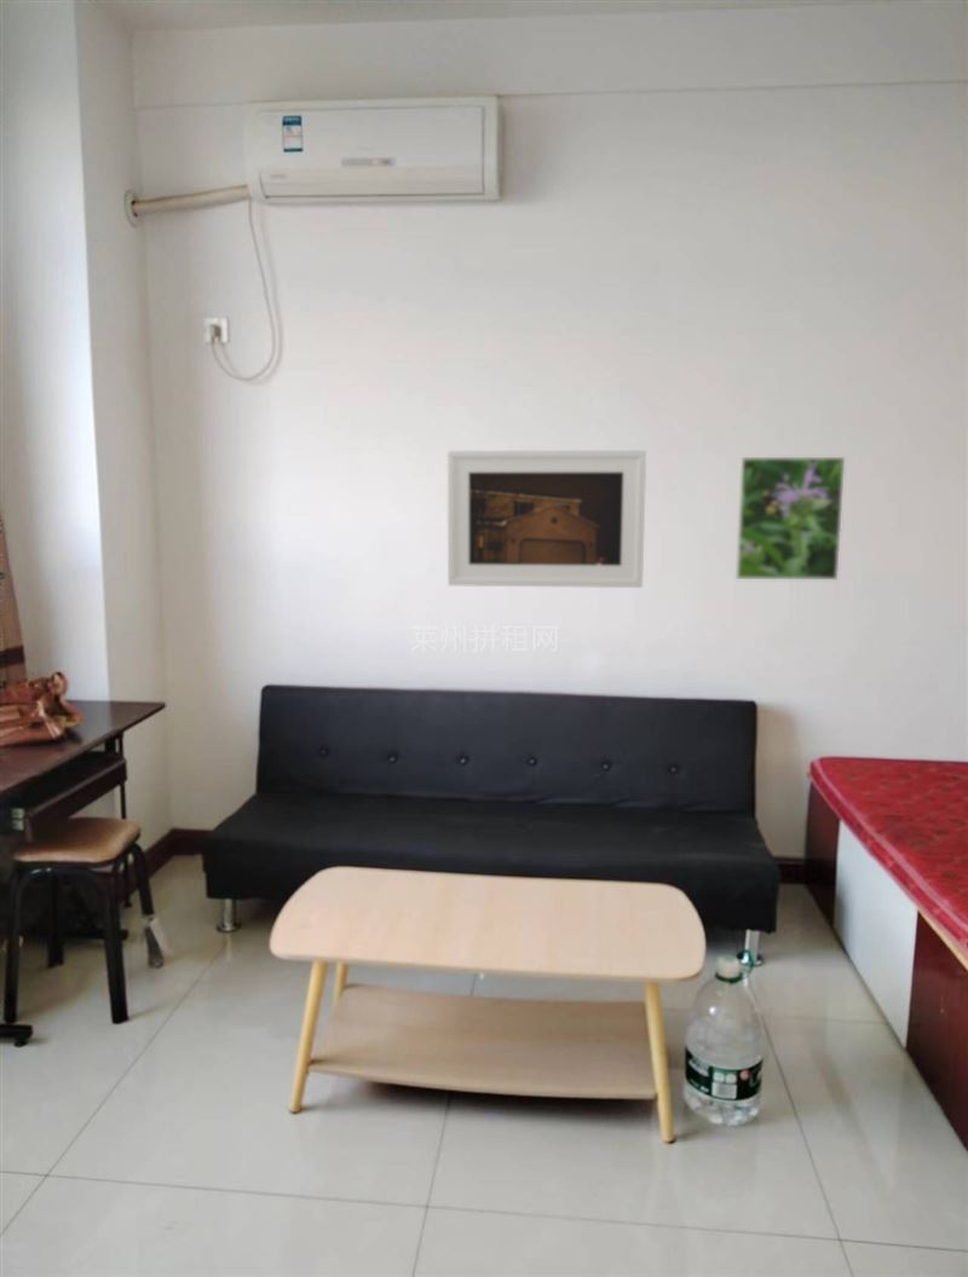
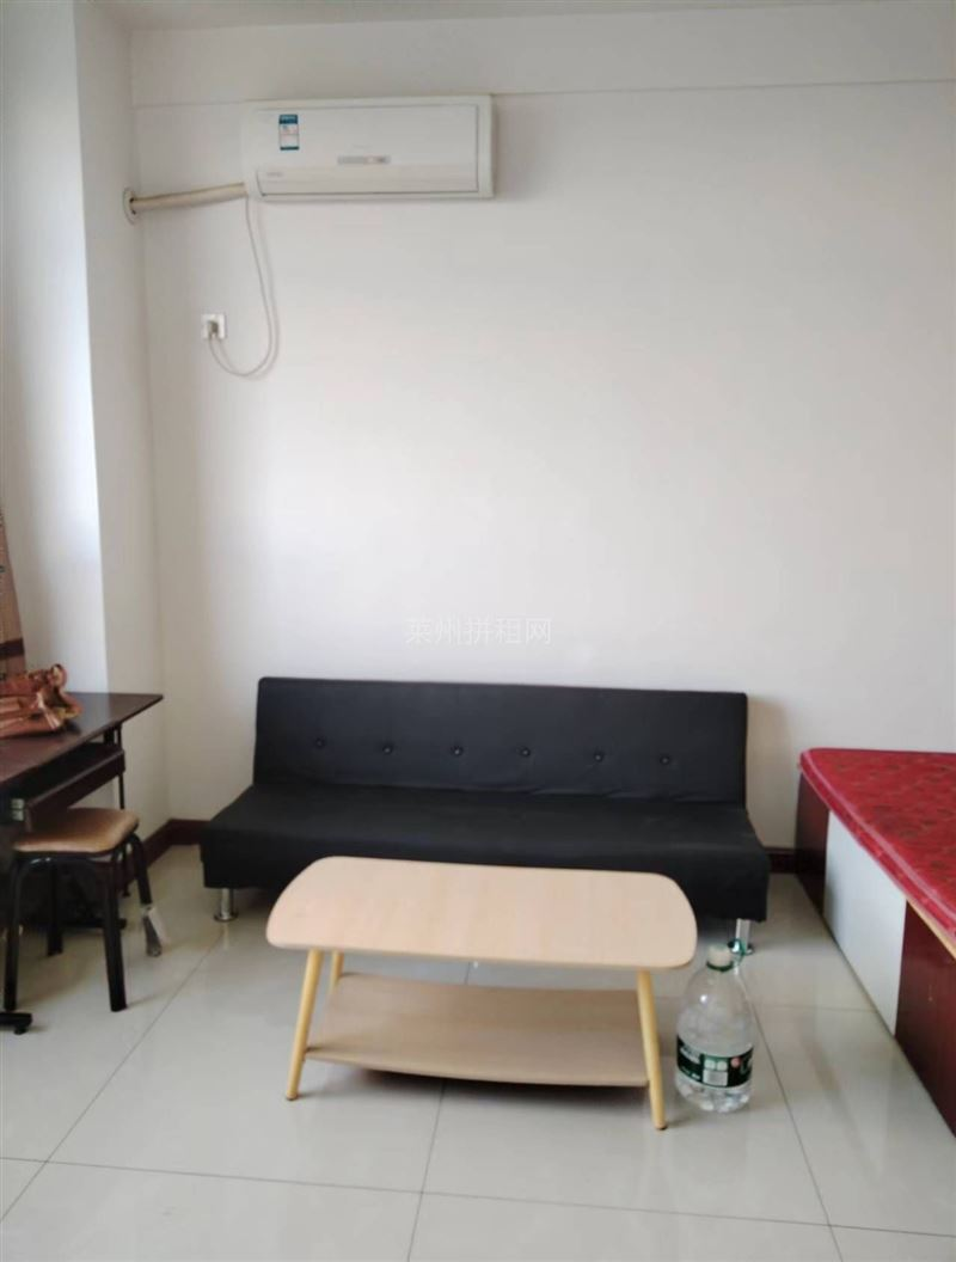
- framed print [734,456,846,582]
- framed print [445,449,647,589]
